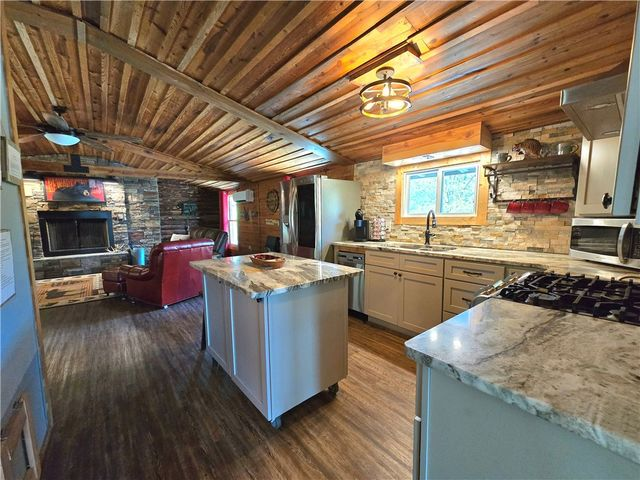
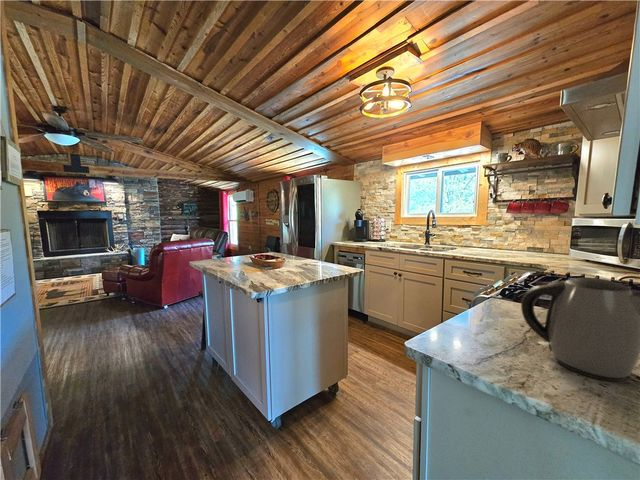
+ kettle [520,277,640,382]
